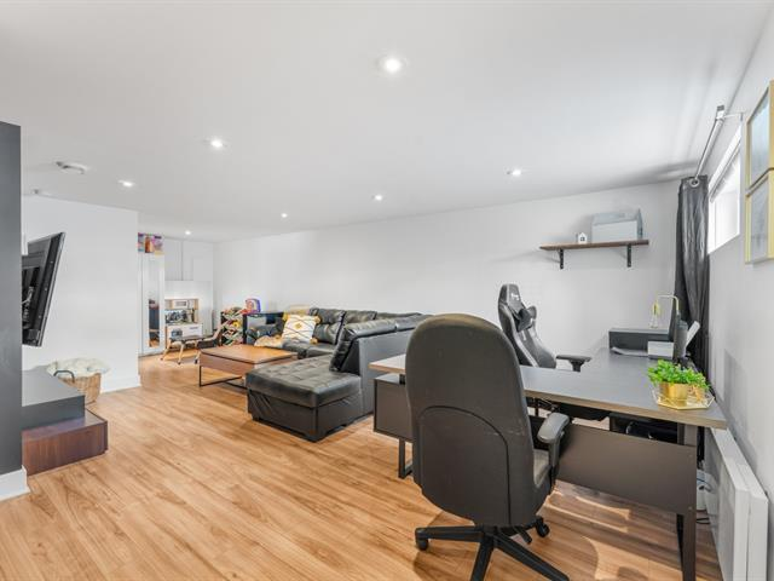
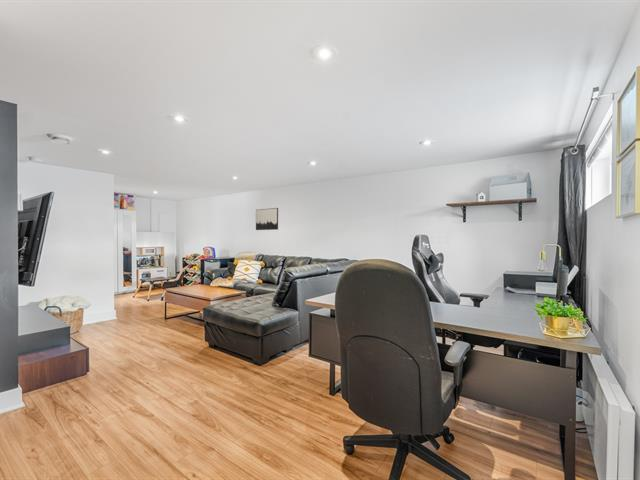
+ wall art [255,207,279,231]
